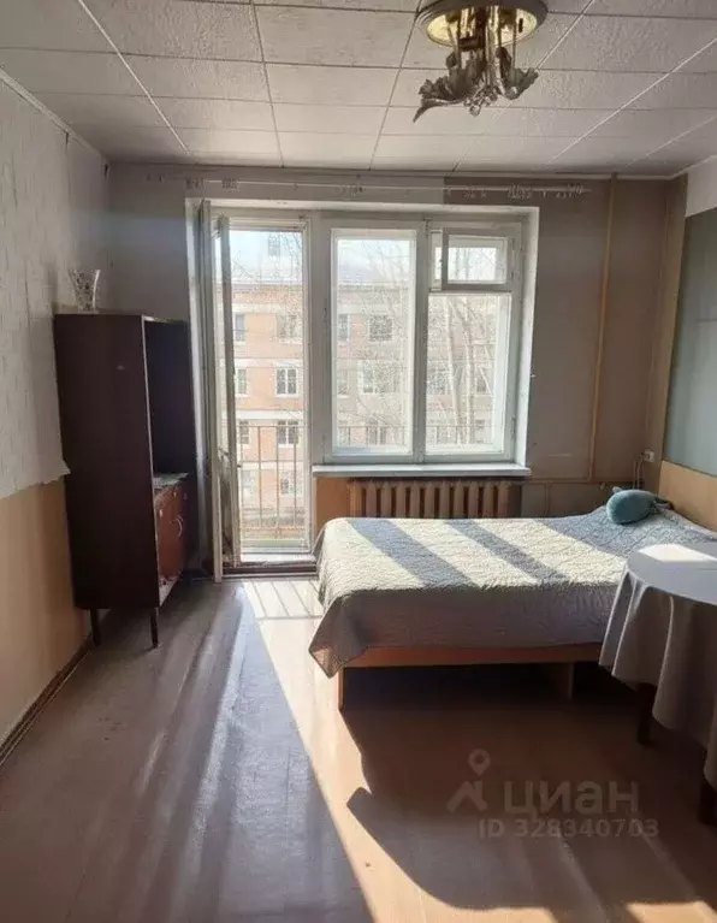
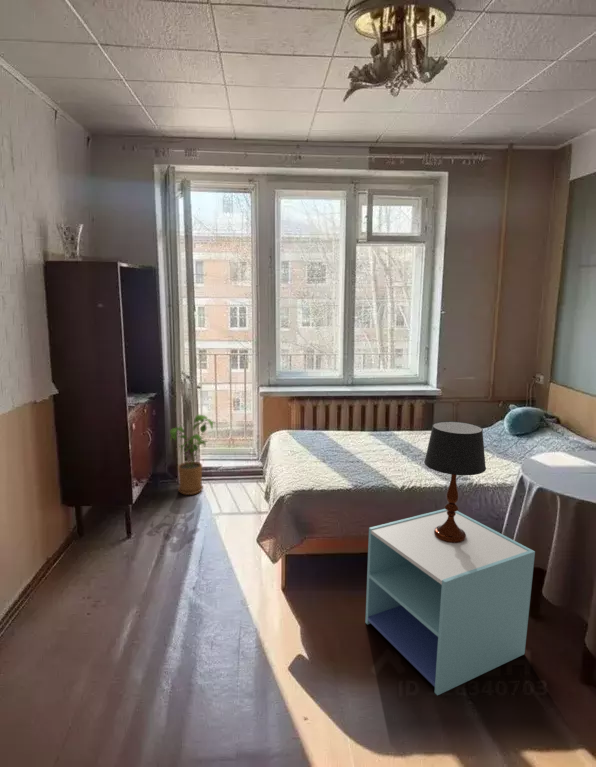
+ table lamp [423,420,487,543]
+ nightstand [364,508,536,696]
+ house plant [169,413,217,496]
